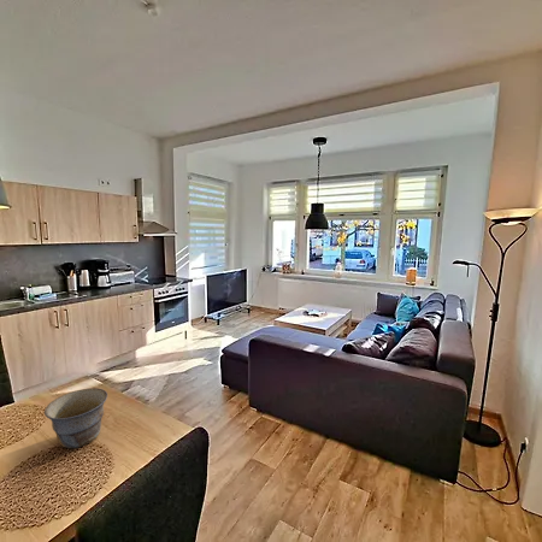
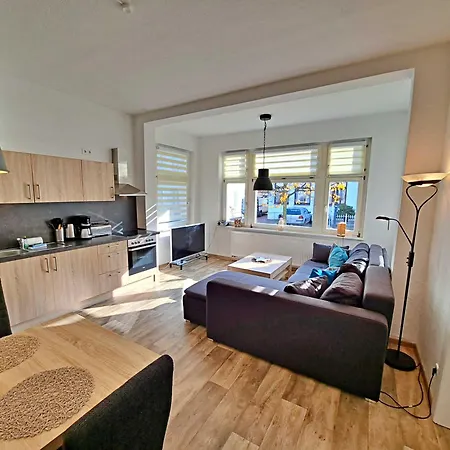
- bowl [43,387,108,449]
